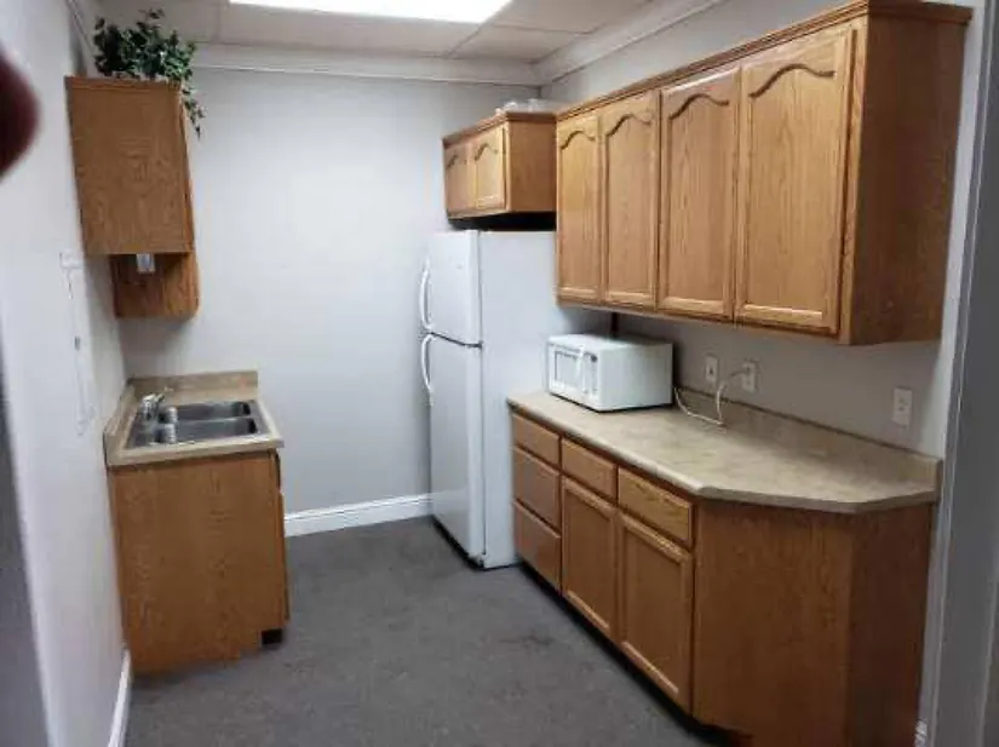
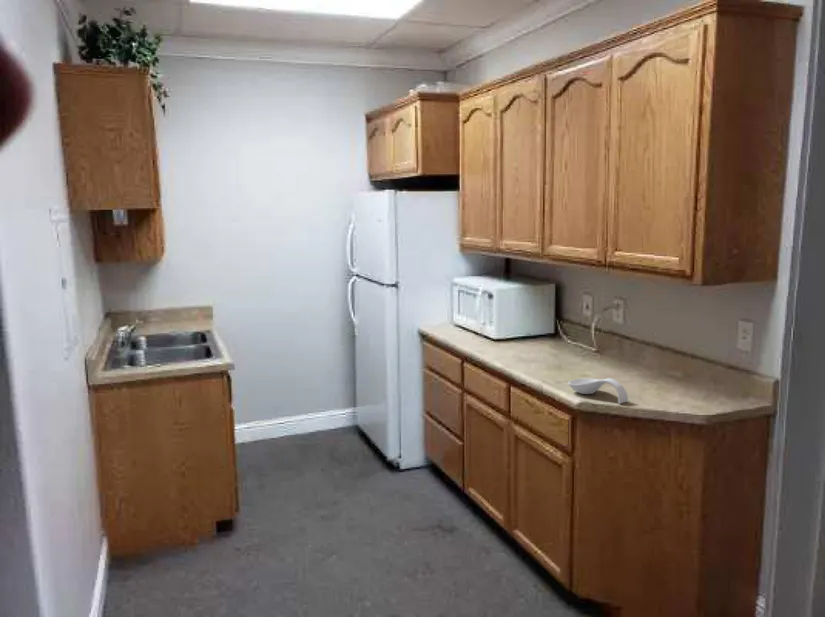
+ spoon rest [567,377,629,405]
